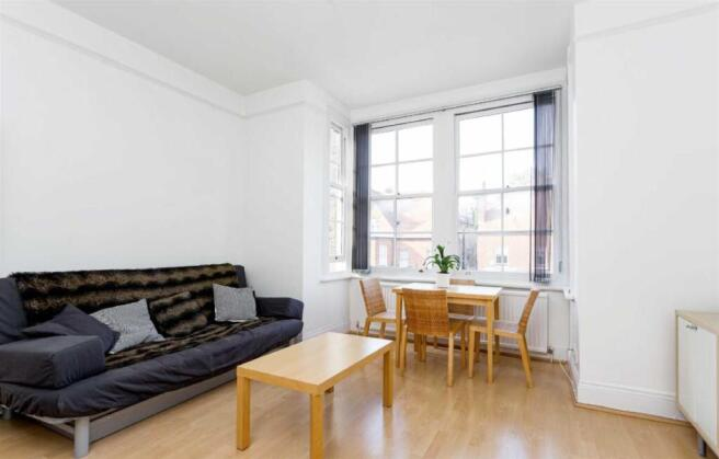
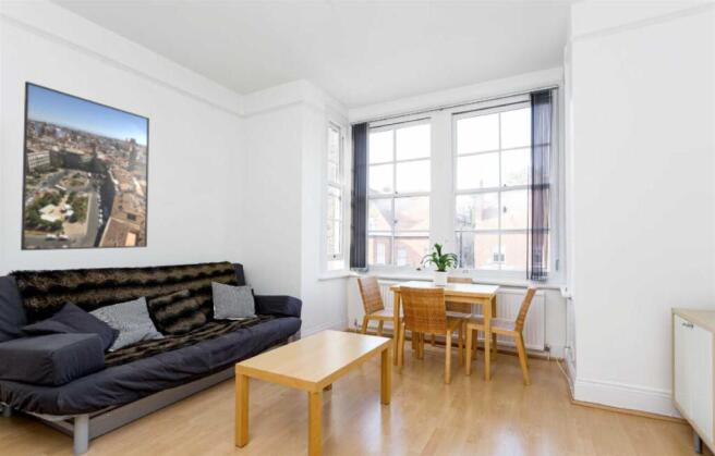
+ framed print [20,81,150,251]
